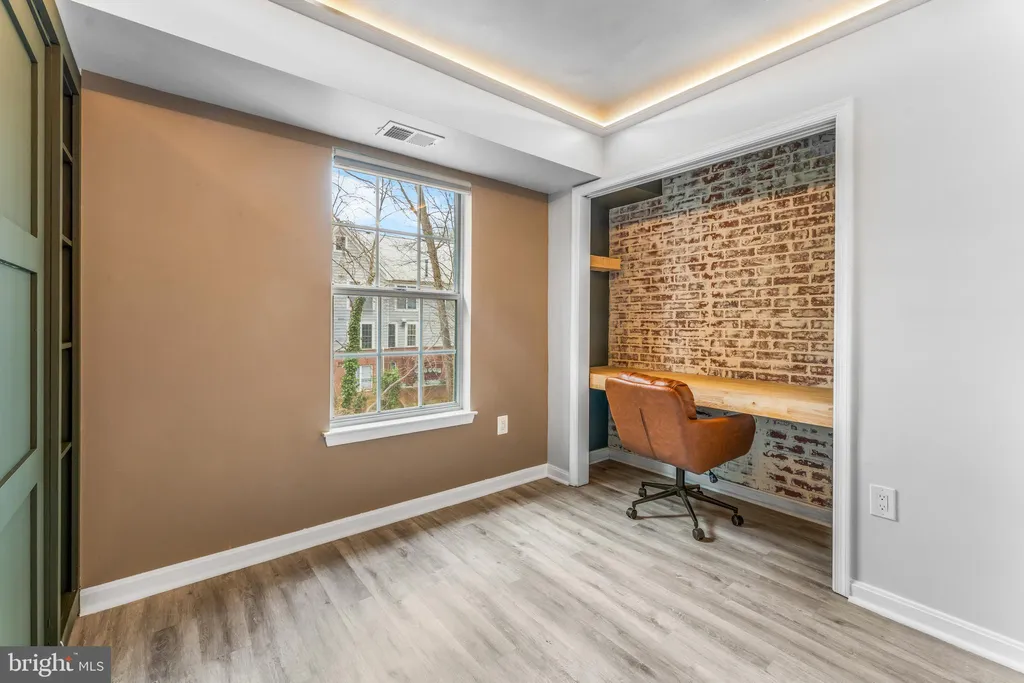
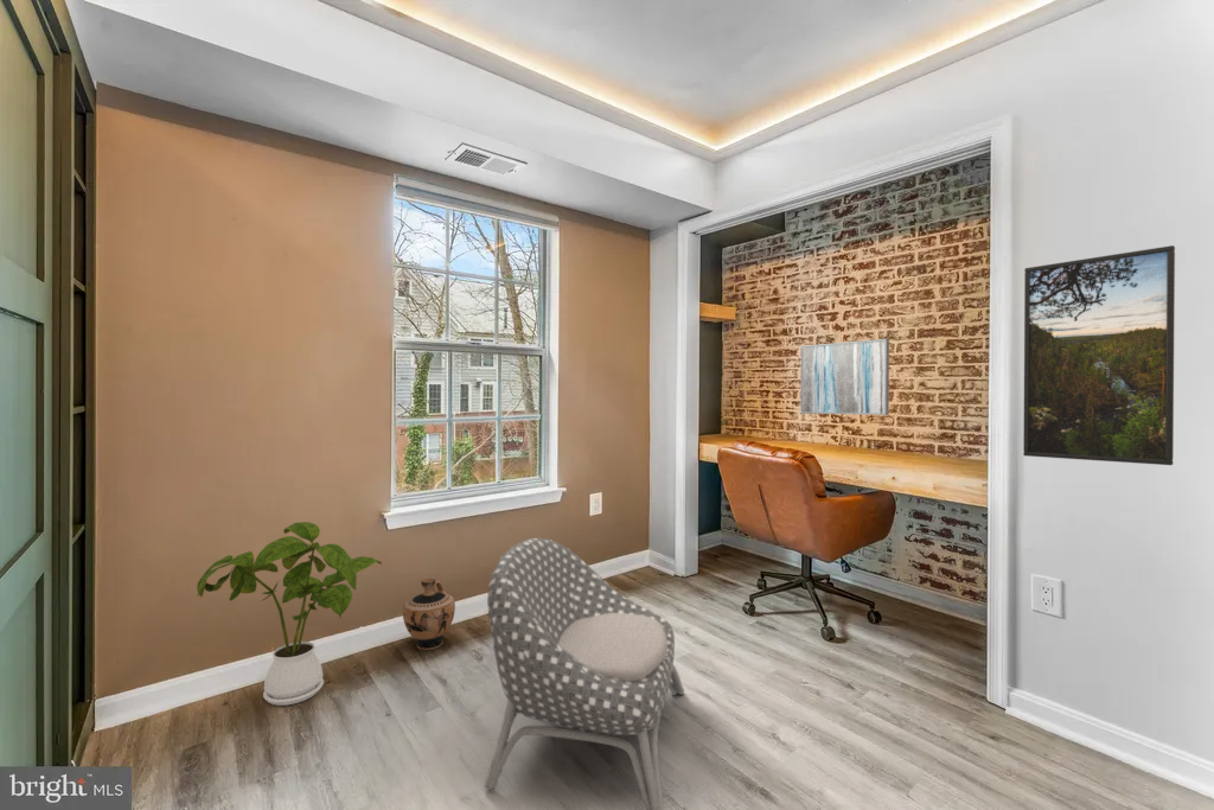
+ house plant [196,521,383,707]
+ wall art [799,338,890,416]
+ ceramic jug [402,578,456,651]
+ armchair [484,537,685,810]
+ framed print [1022,244,1176,466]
